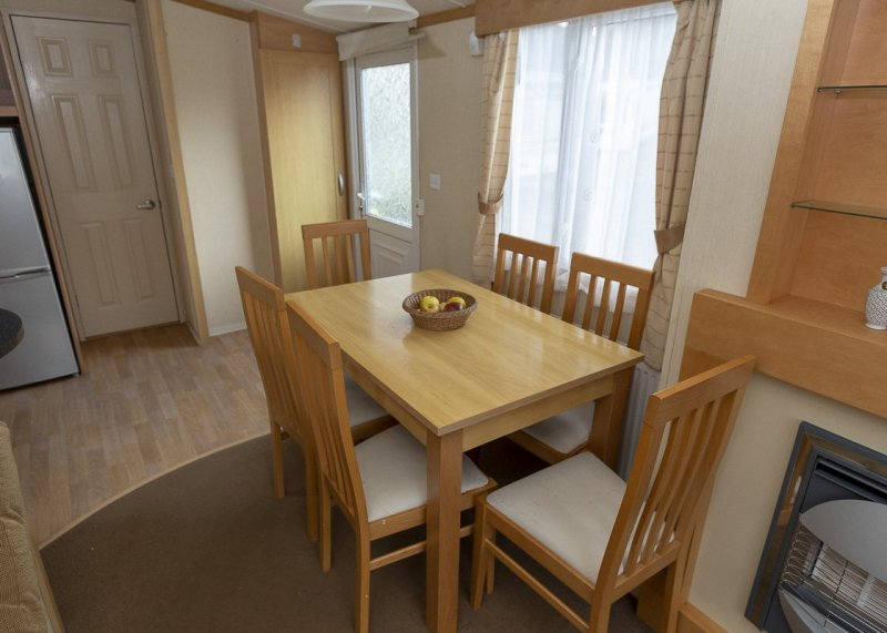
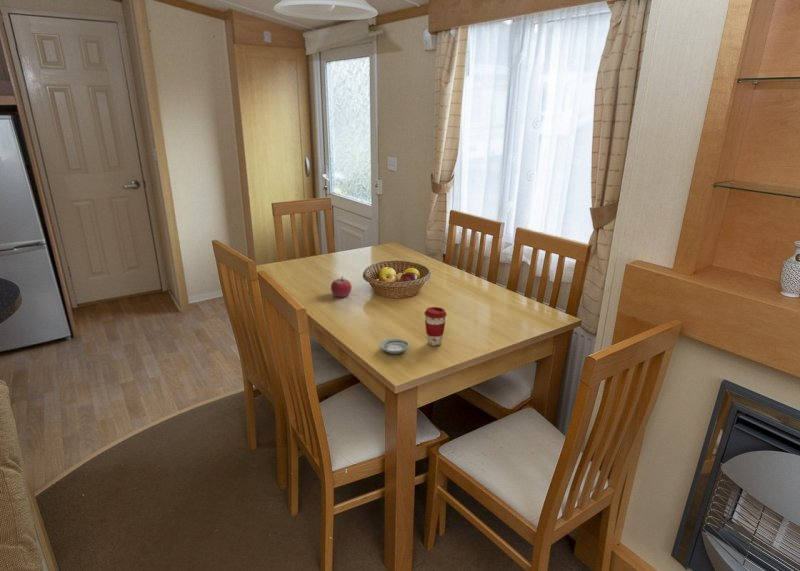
+ coffee cup [423,306,448,347]
+ fruit [330,275,353,298]
+ saucer [379,337,410,355]
